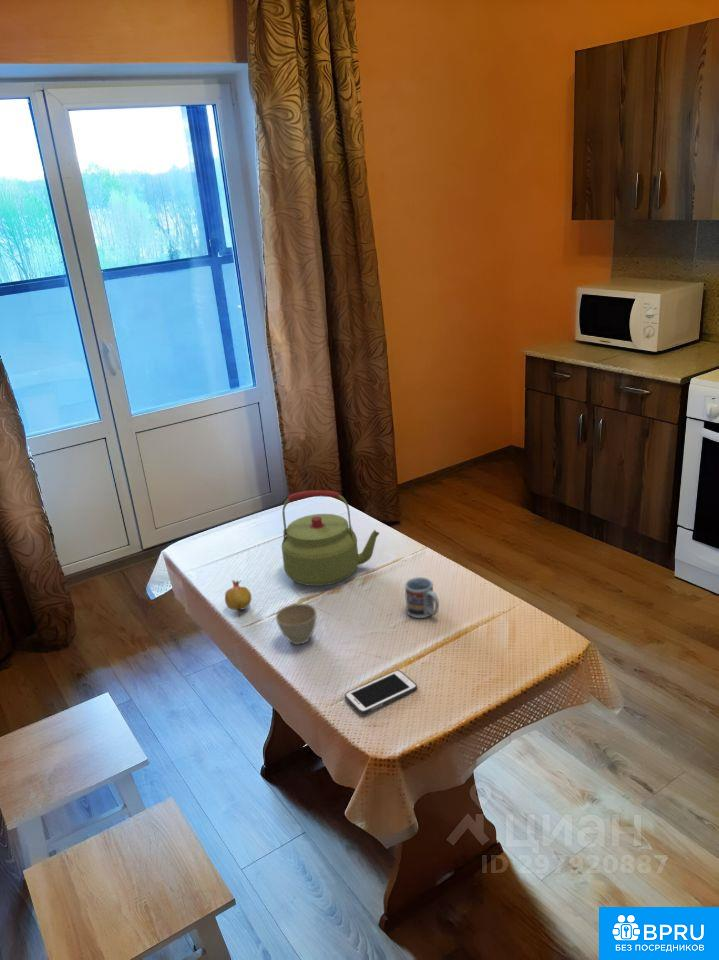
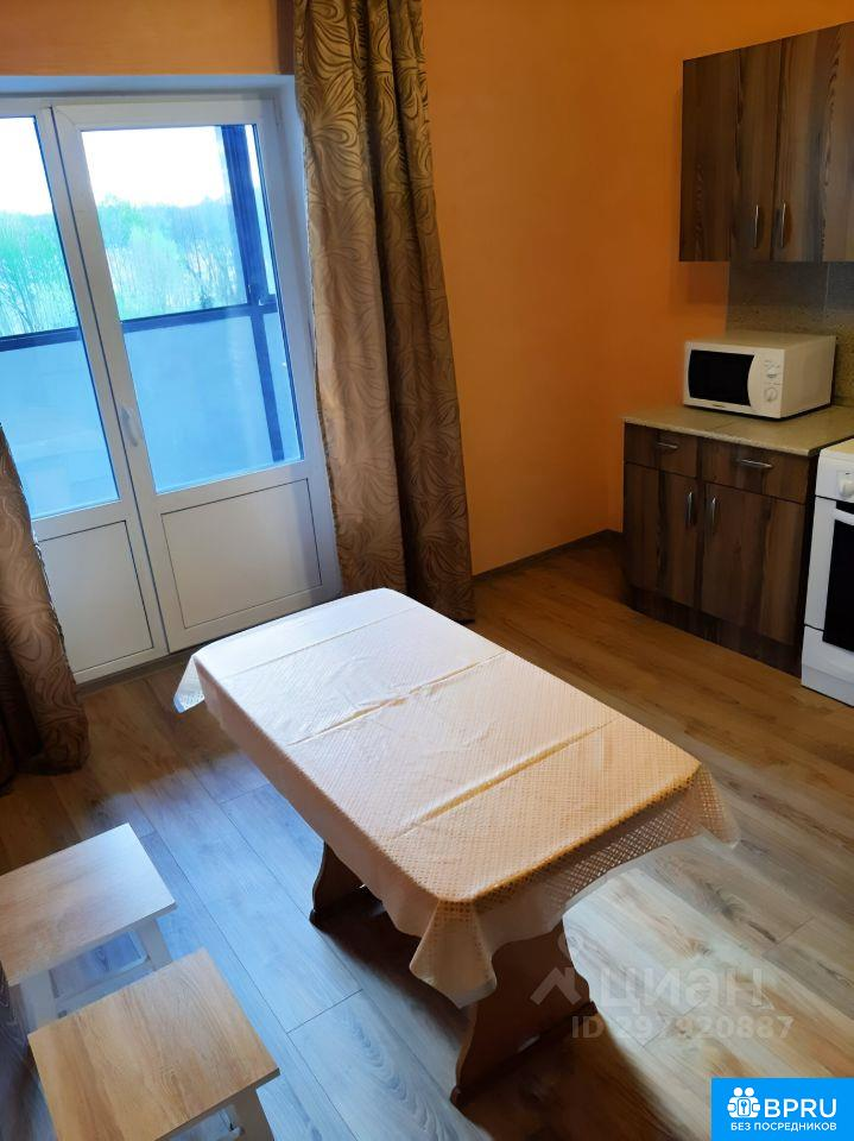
- cup [404,576,440,619]
- cell phone [344,669,418,715]
- fruit [224,579,253,617]
- flower pot [275,602,318,645]
- kettle [281,489,380,587]
